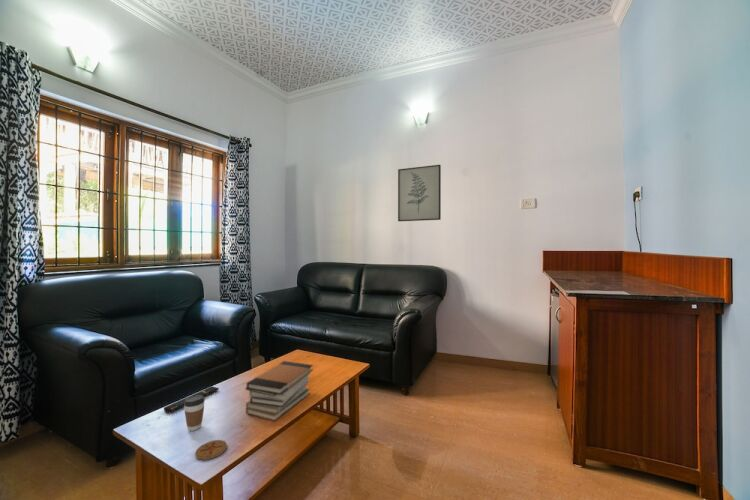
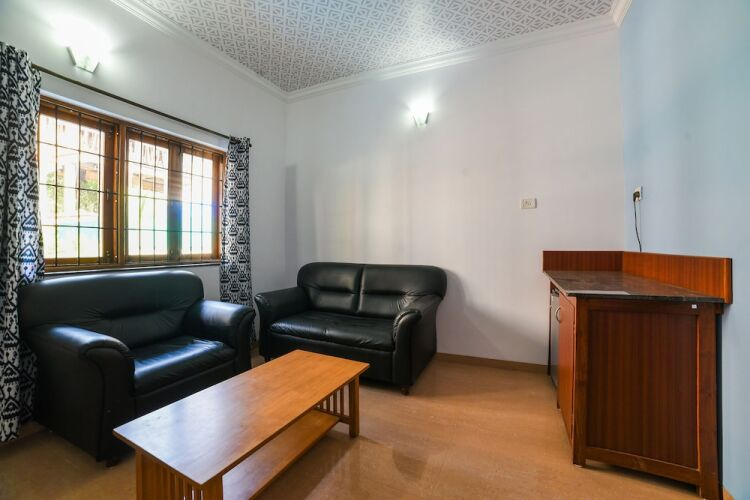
- wall art [397,164,442,222]
- book stack [245,360,314,422]
- remote control [163,385,220,414]
- coffee cup [183,395,206,432]
- coaster [194,439,228,461]
